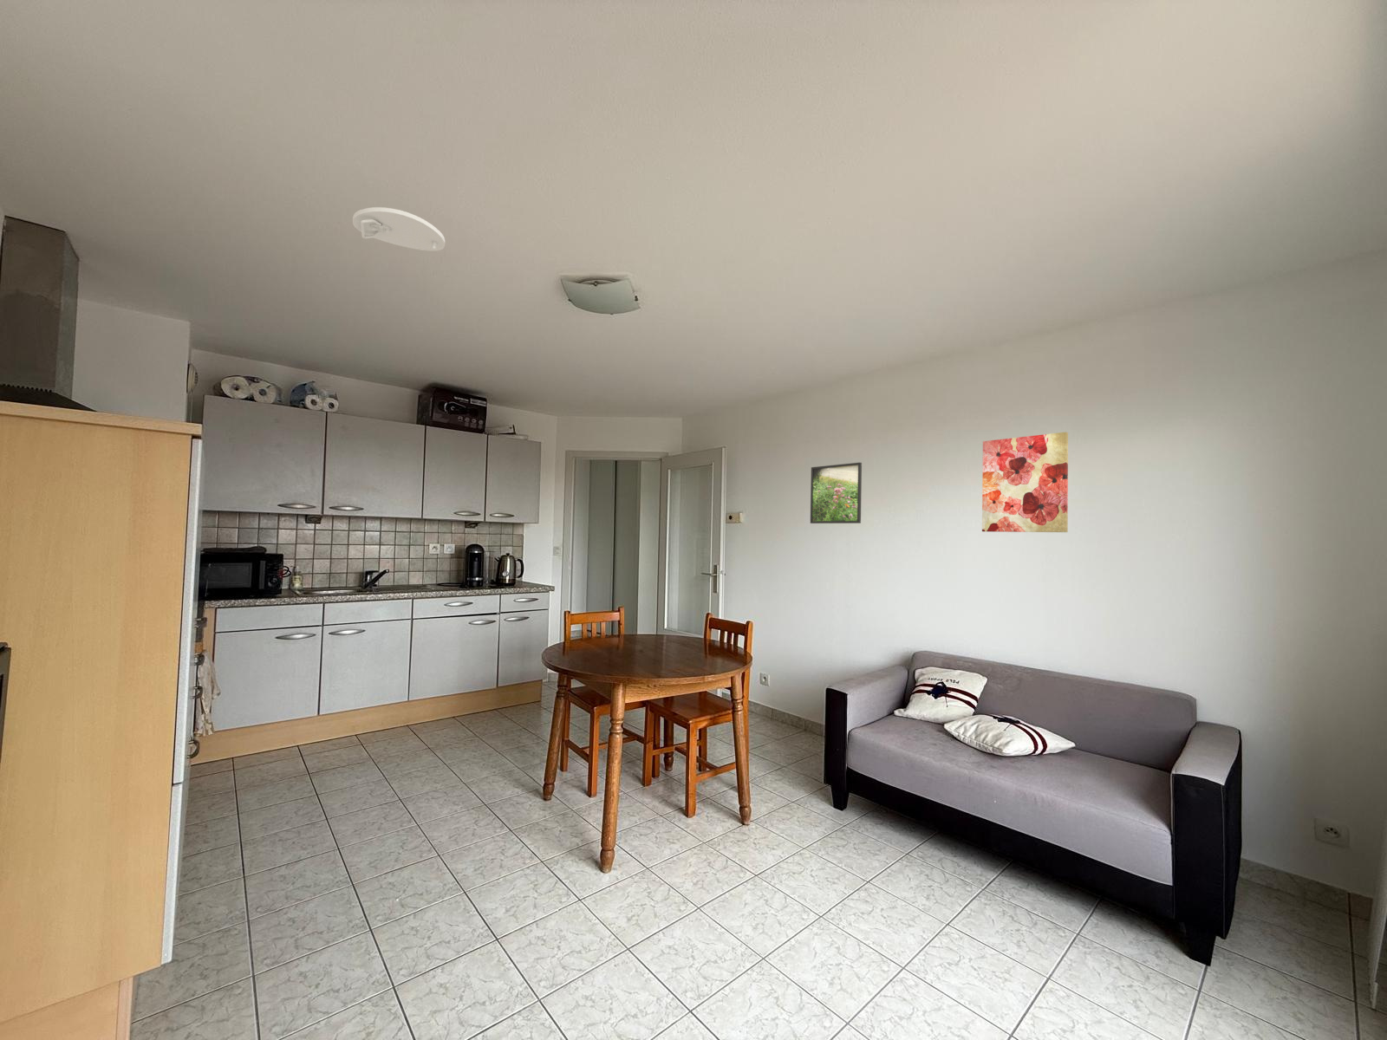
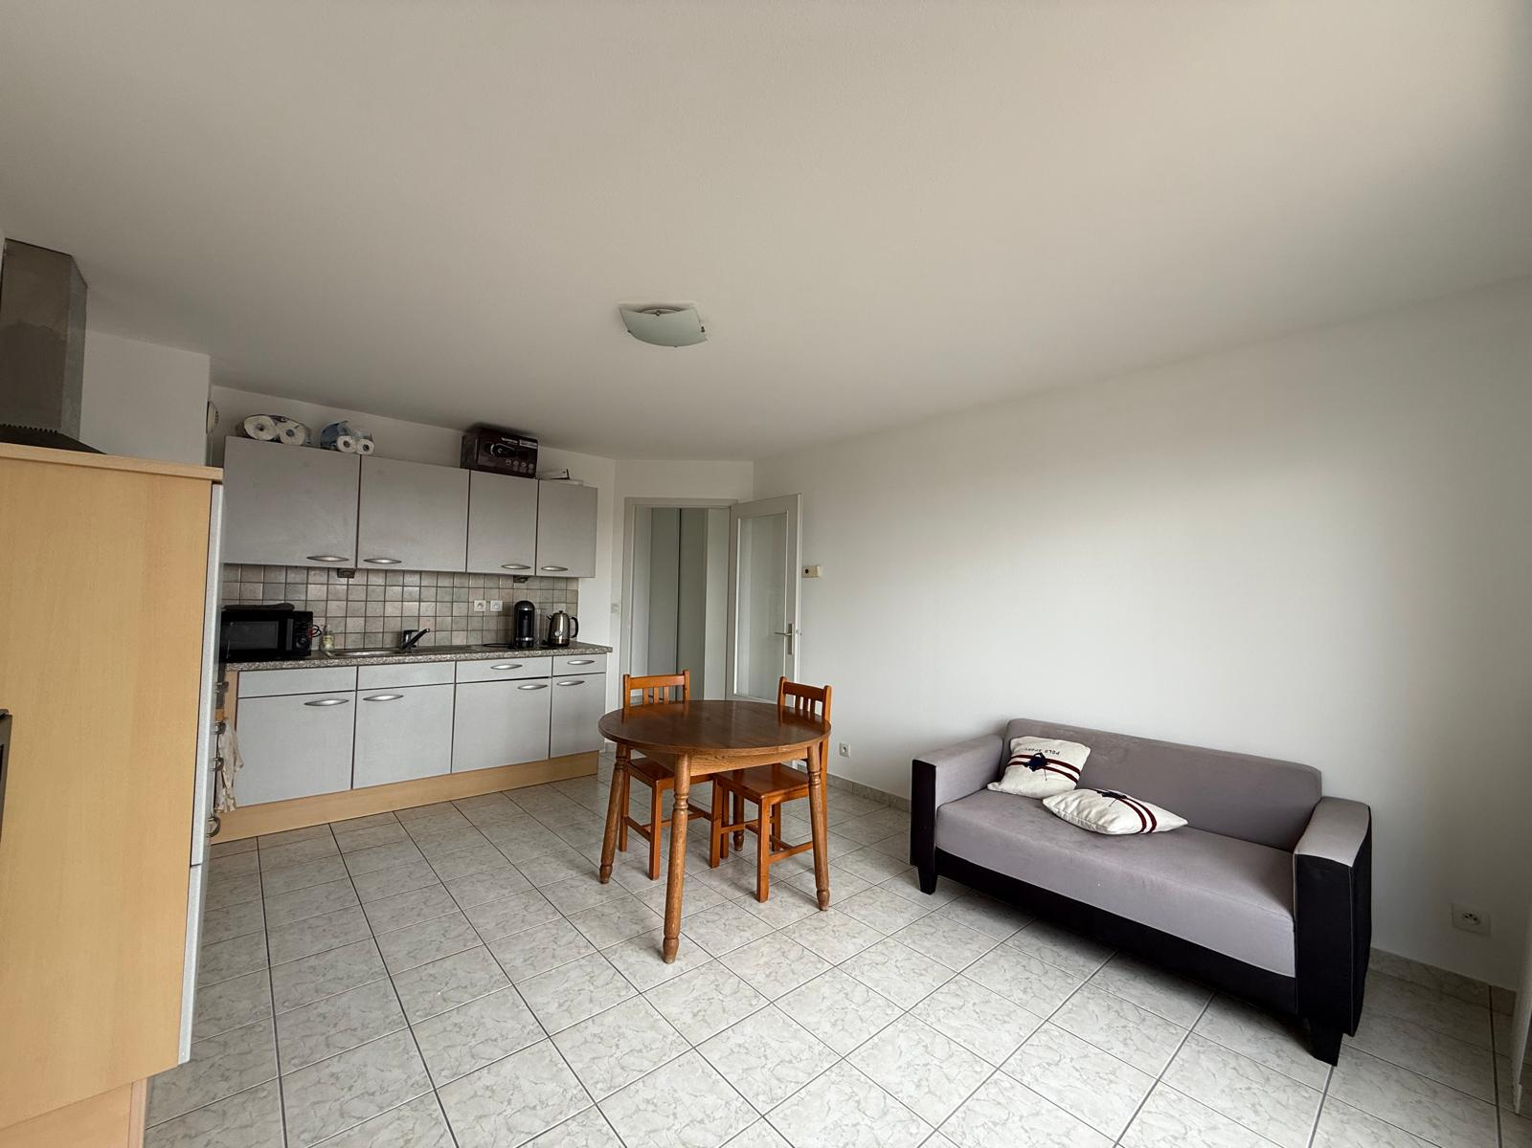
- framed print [809,462,863,524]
- smoke detector [352,206,446,252]
- wall art [982,432,1069,533]
